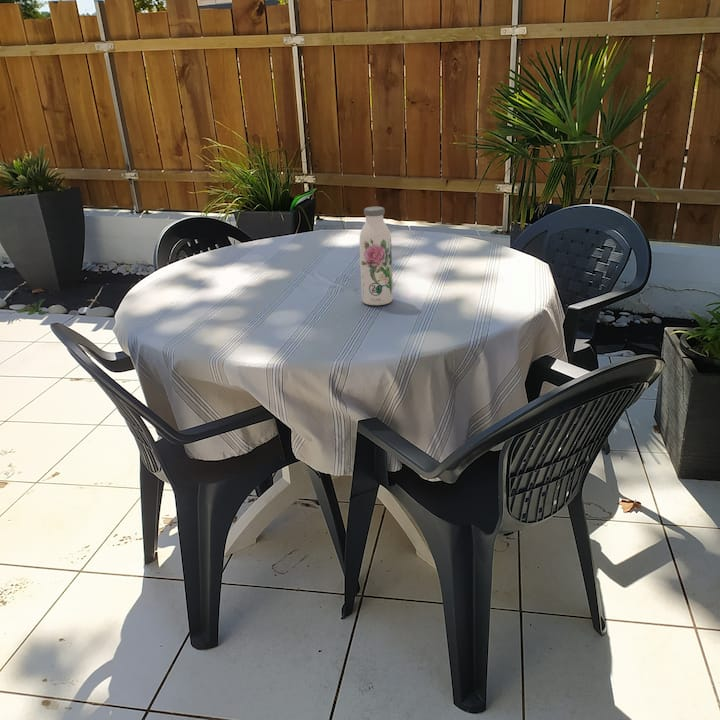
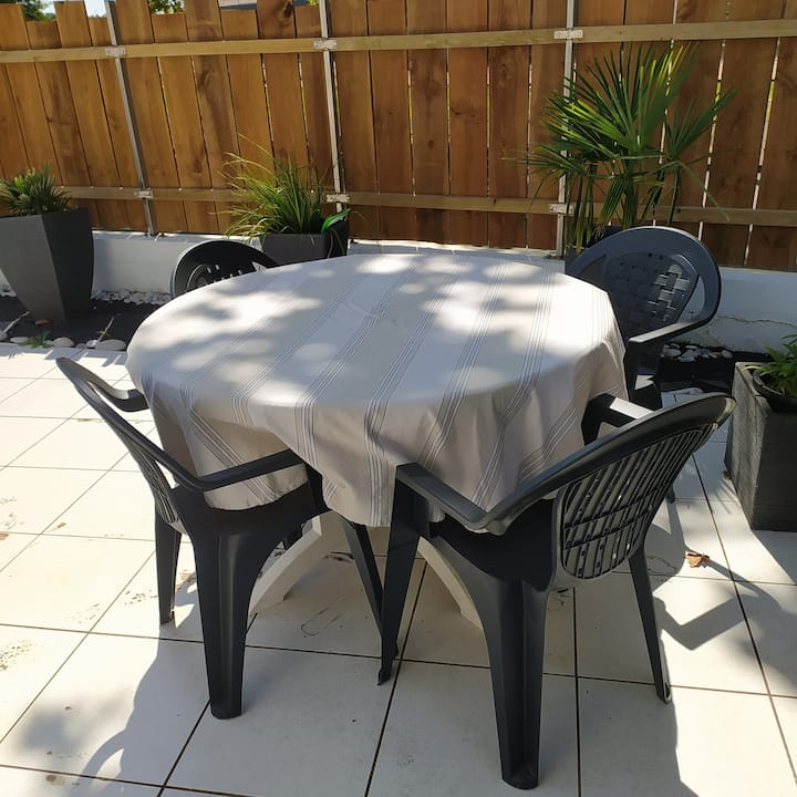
- water bottle [359,206,394,306]
